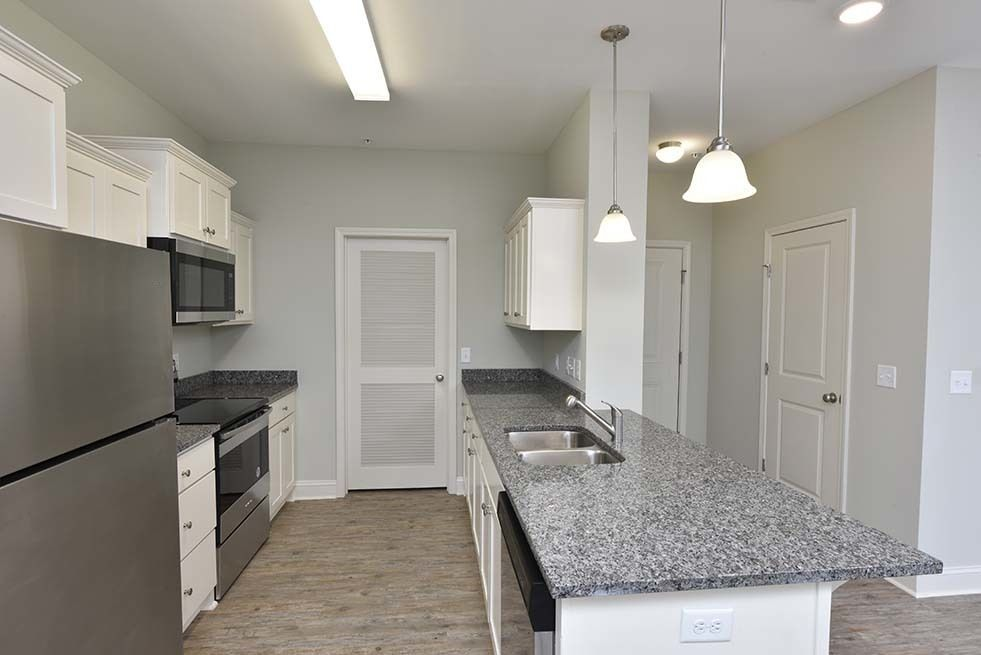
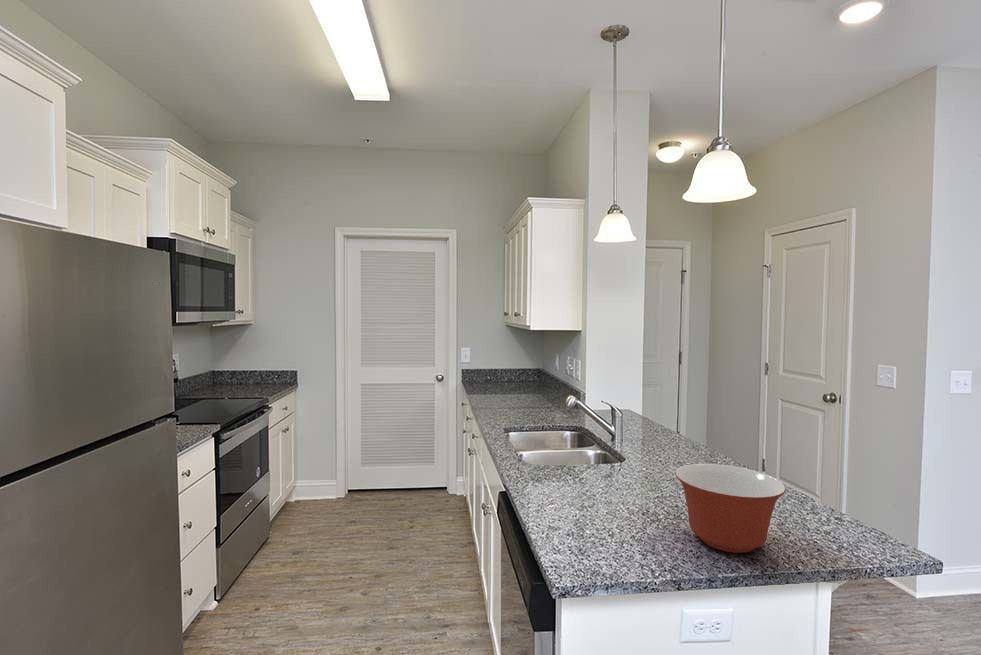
+ mixing bowl [674,463,787,554]
